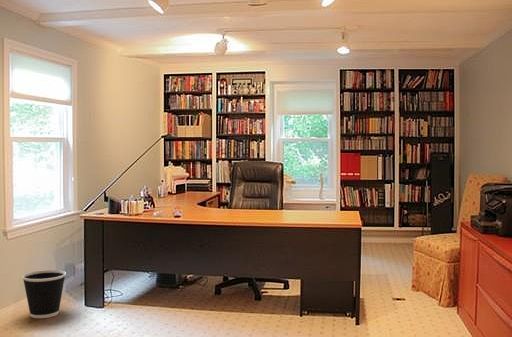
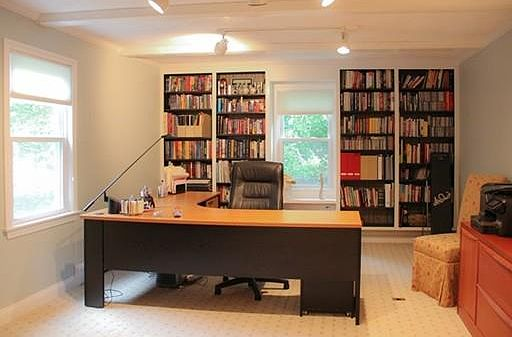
- wastebasket [21,269,67,319]
